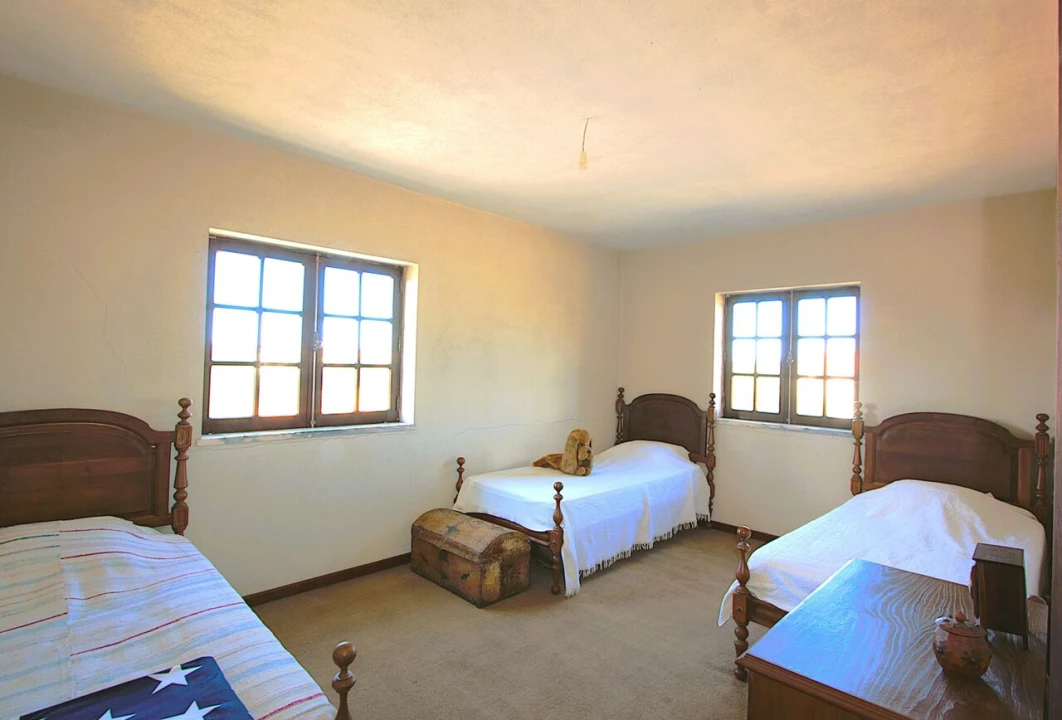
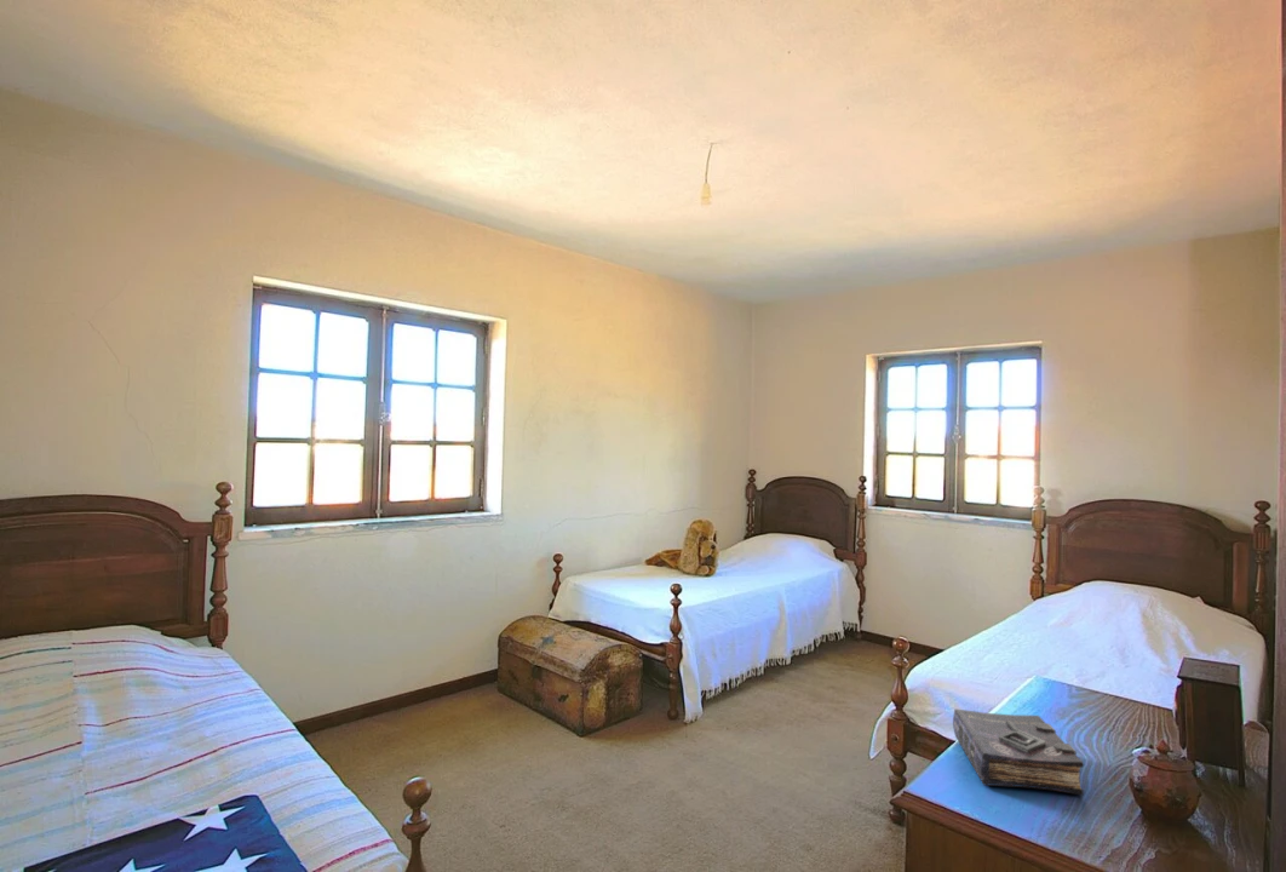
+ book [952,707,1085,797]
